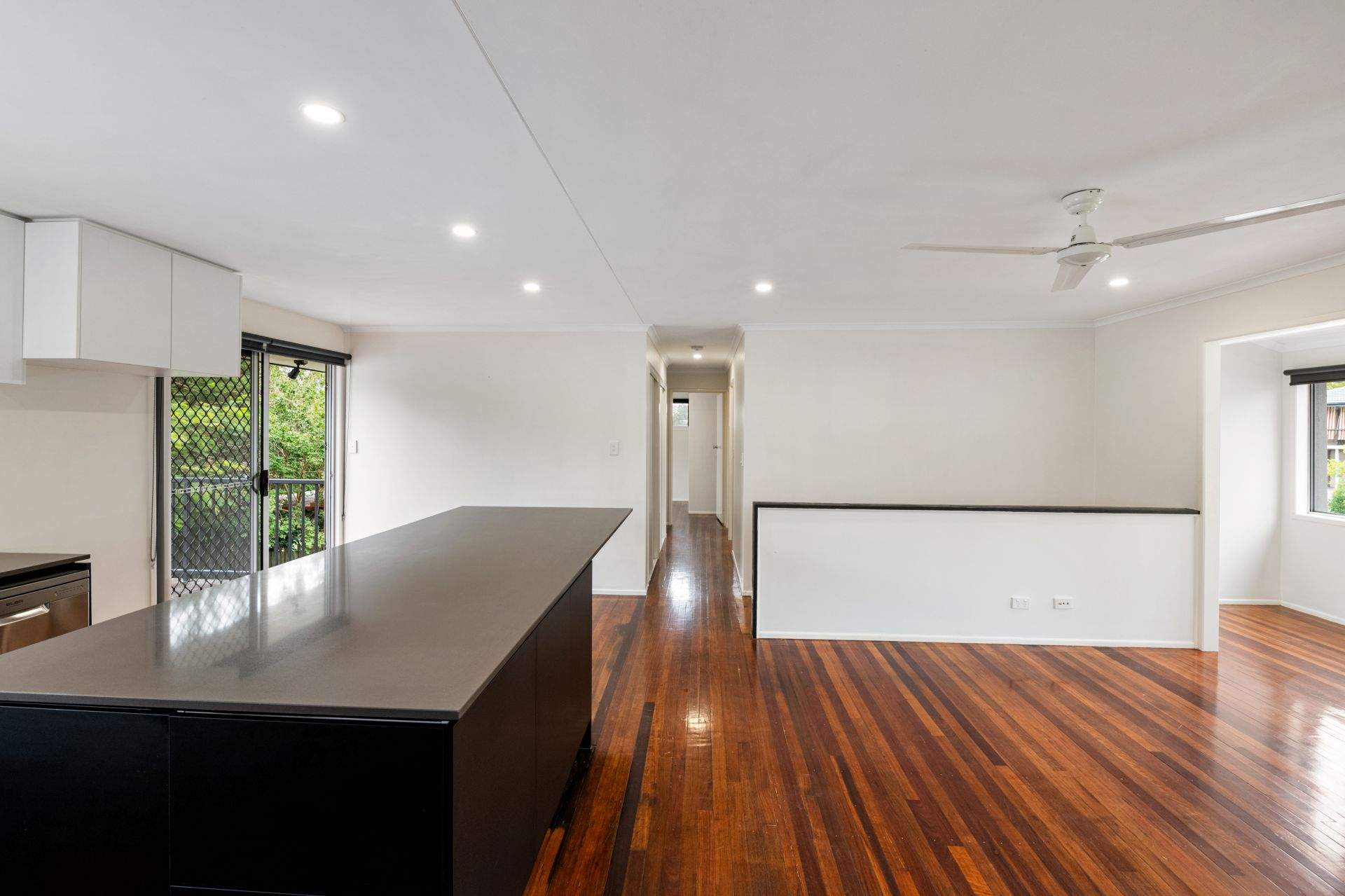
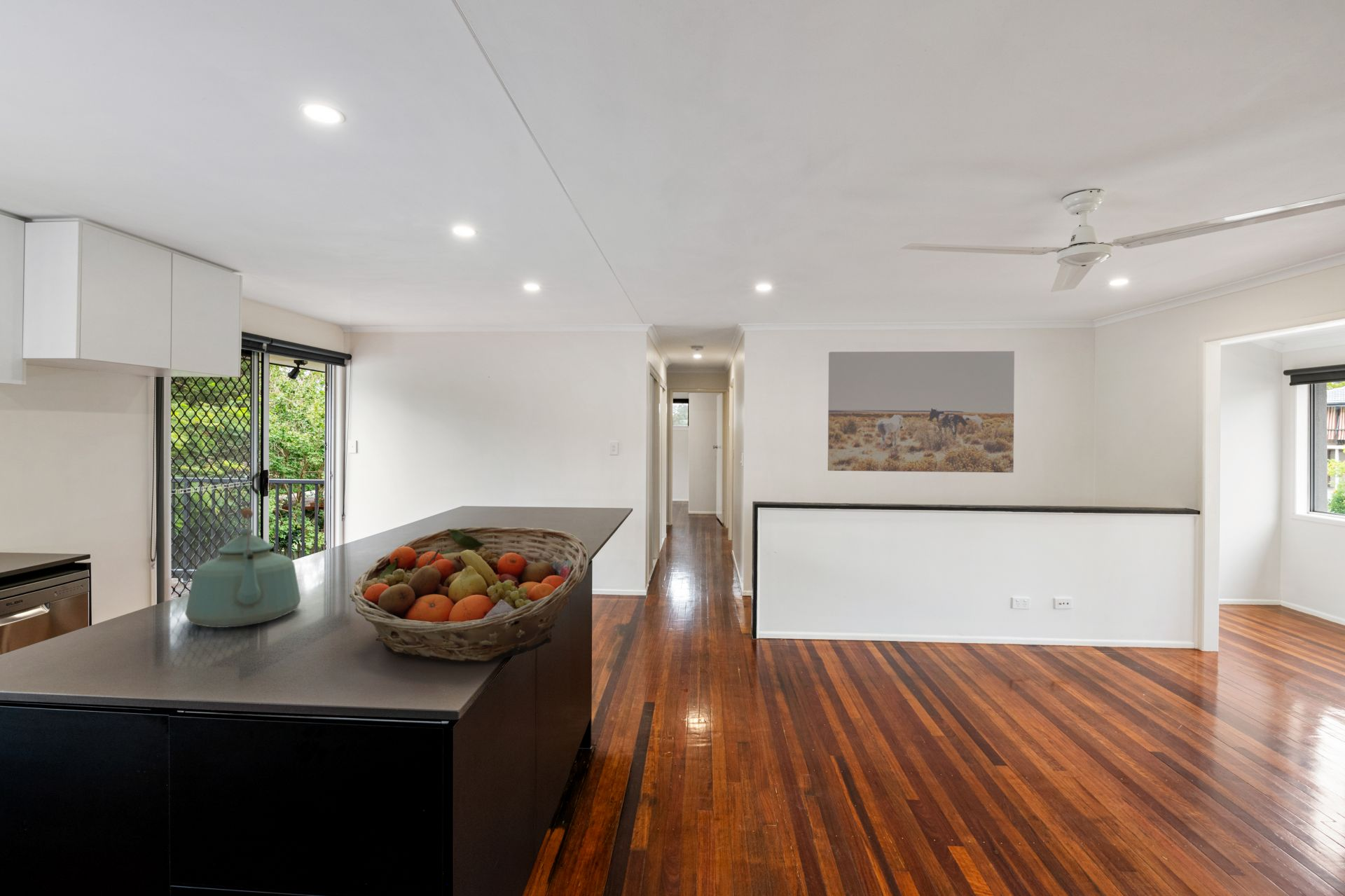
+ kettle [184,506,301,628]
+ wall art [827,350,1015,474]
+ fruit basket [349,526,590,663]
